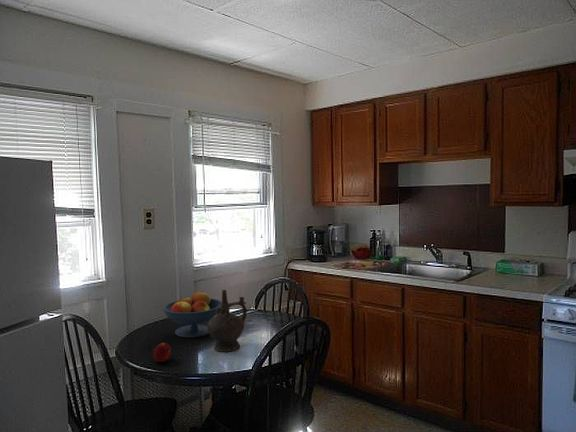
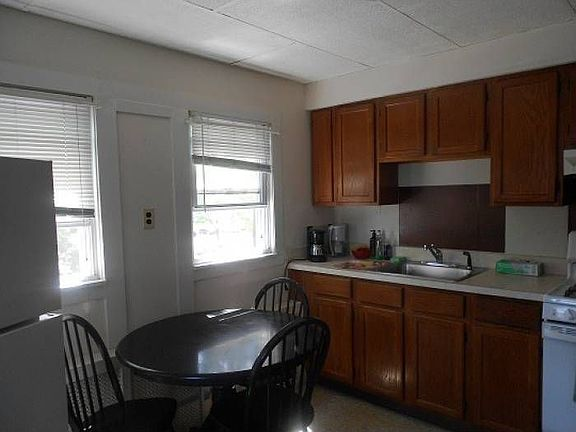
- ceremonial vessel [207,289,248,353]
- peach [152,342,172,363]
- fruit bowl [162,290,222,338]
